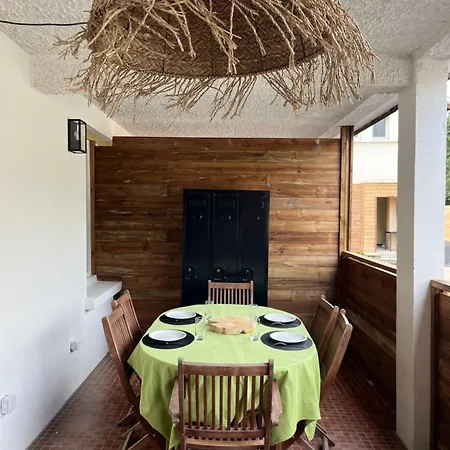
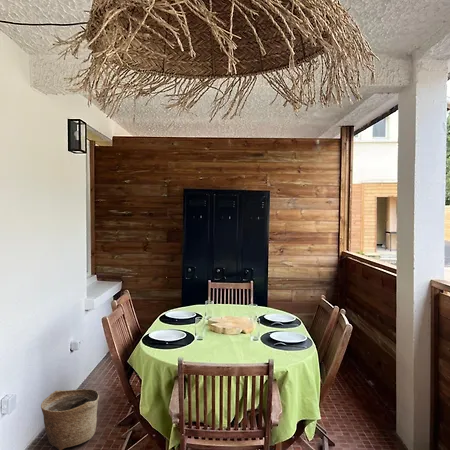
+ basket [40,388,100,450]
